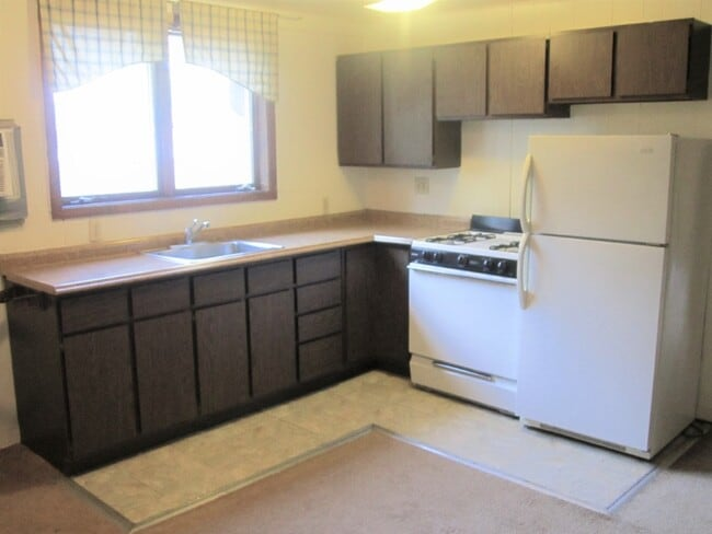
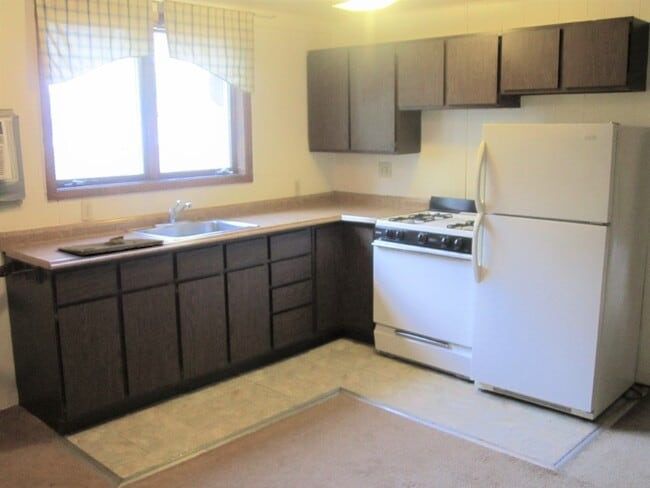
+ cutting board [57,235,165,256]
